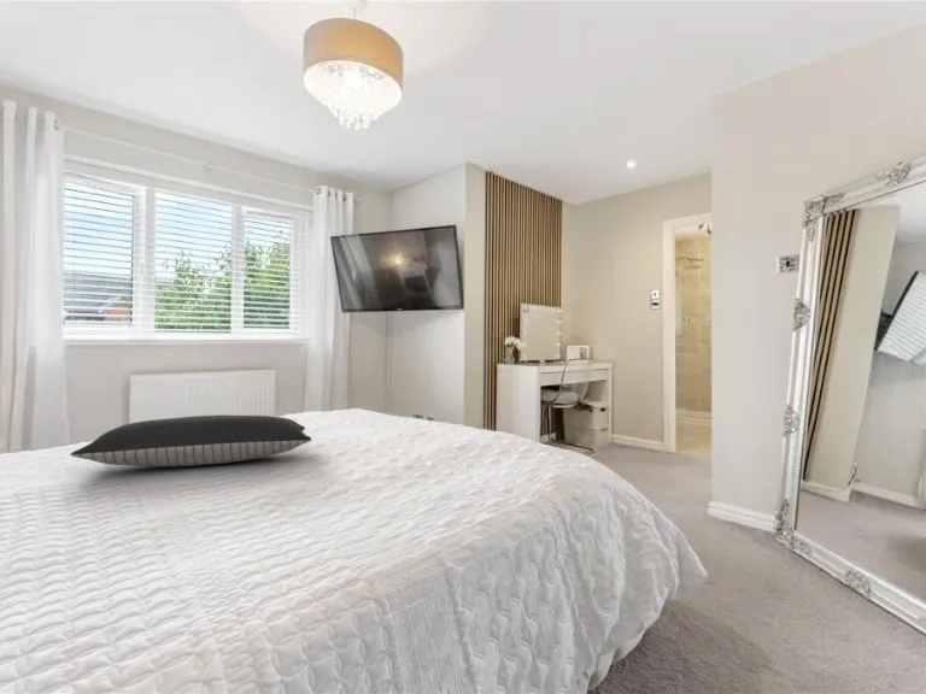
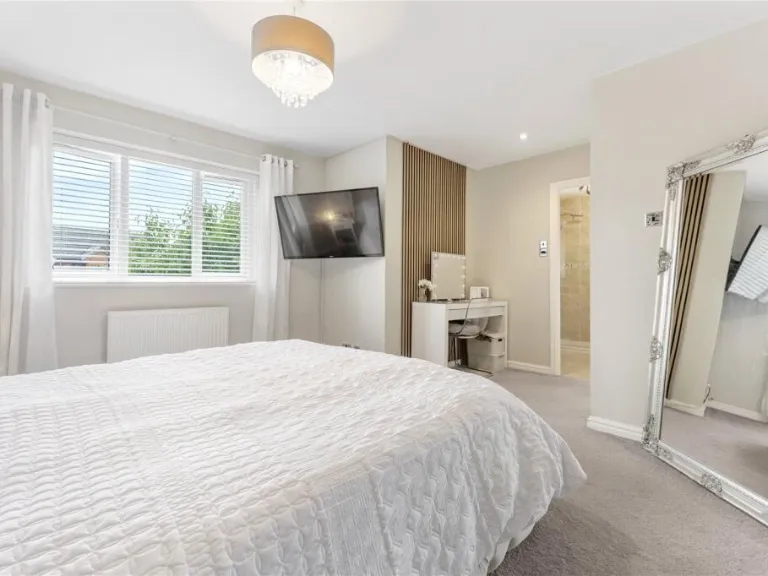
- pillow [69,414,312,467]
